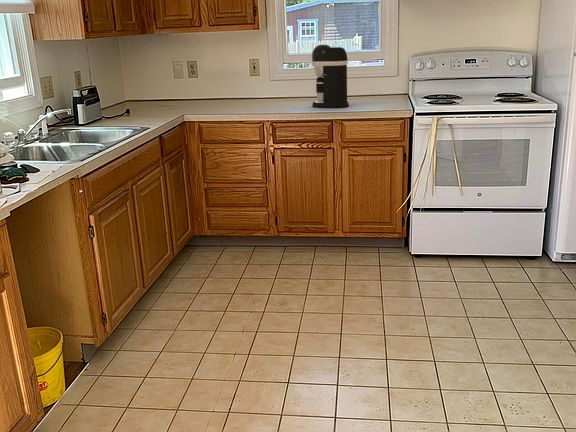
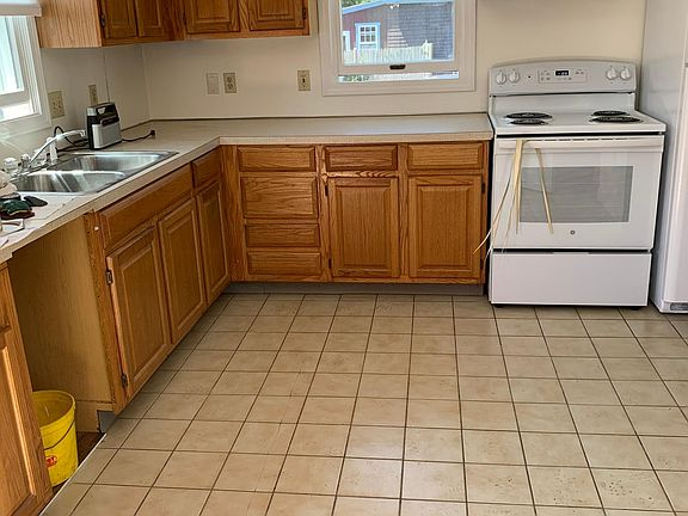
- coffee maker [311,43,350,109]
